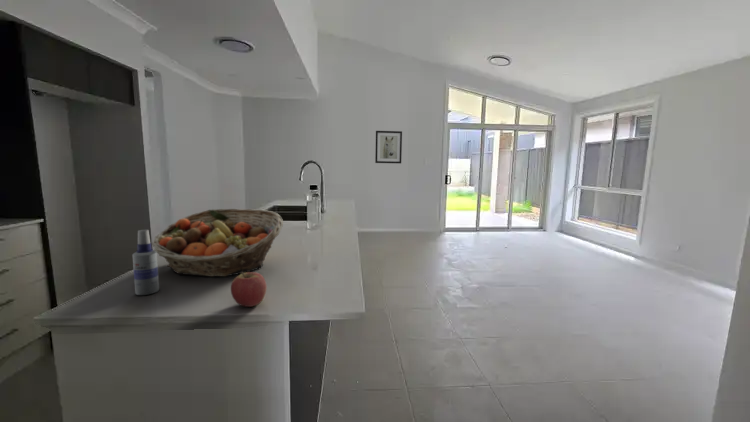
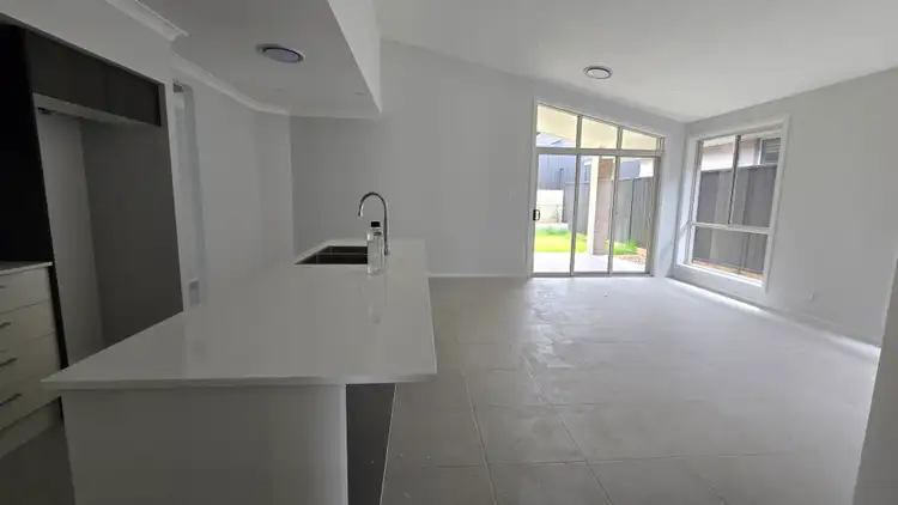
- apple [230,271,267,308]
- spray bottle [132,229,160,296]
- wall art [374,130,403,164]
- fruit basket [151,208,284,278]
